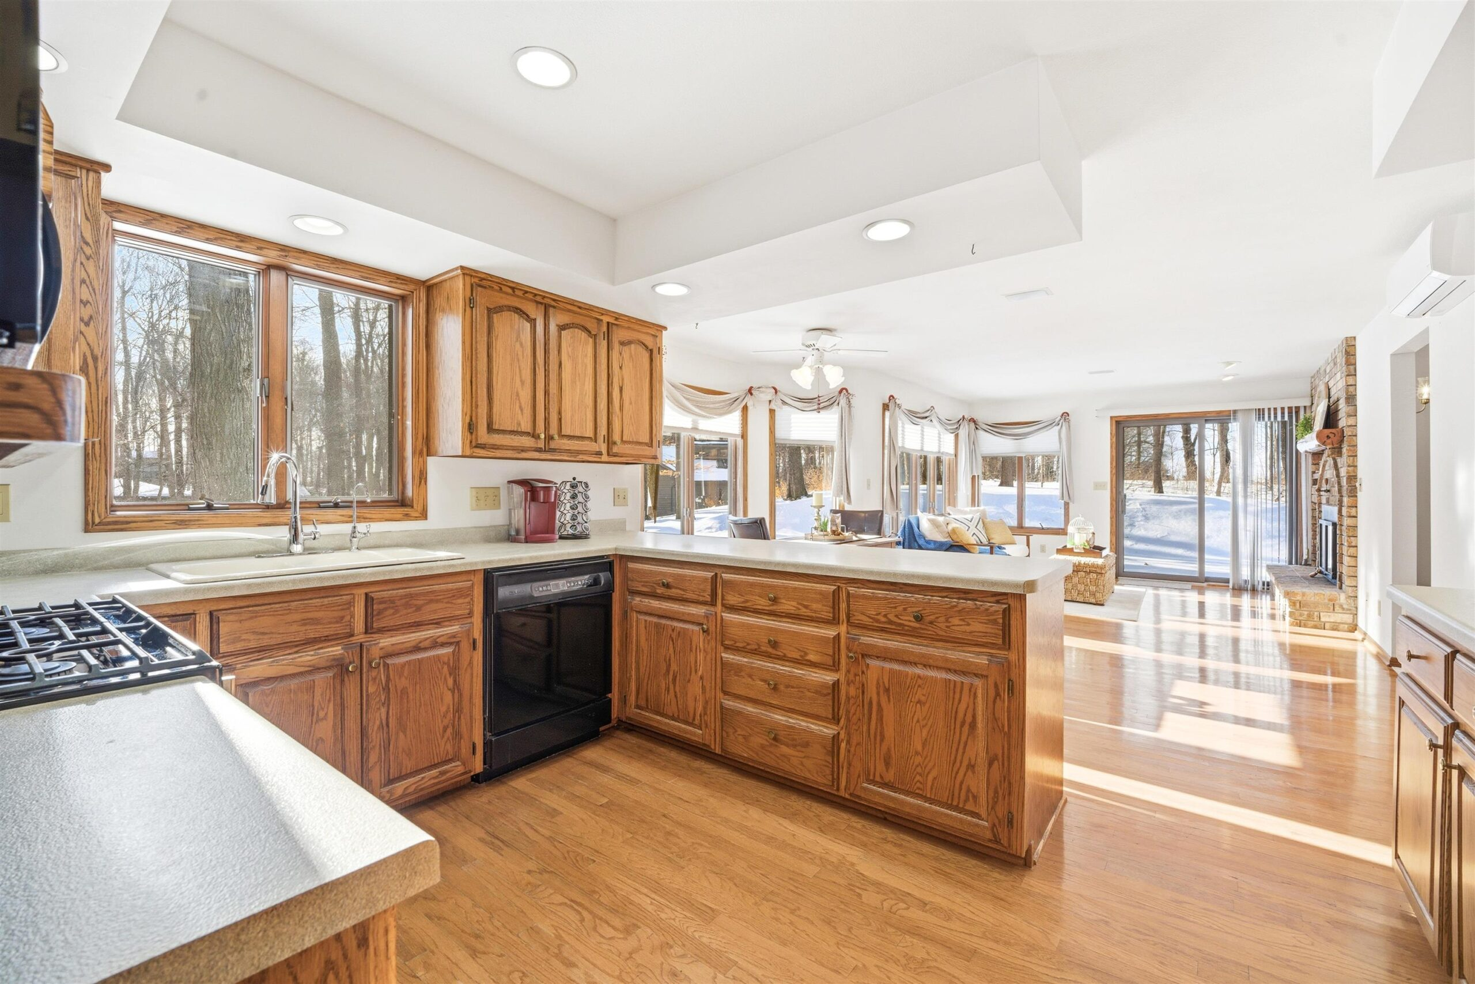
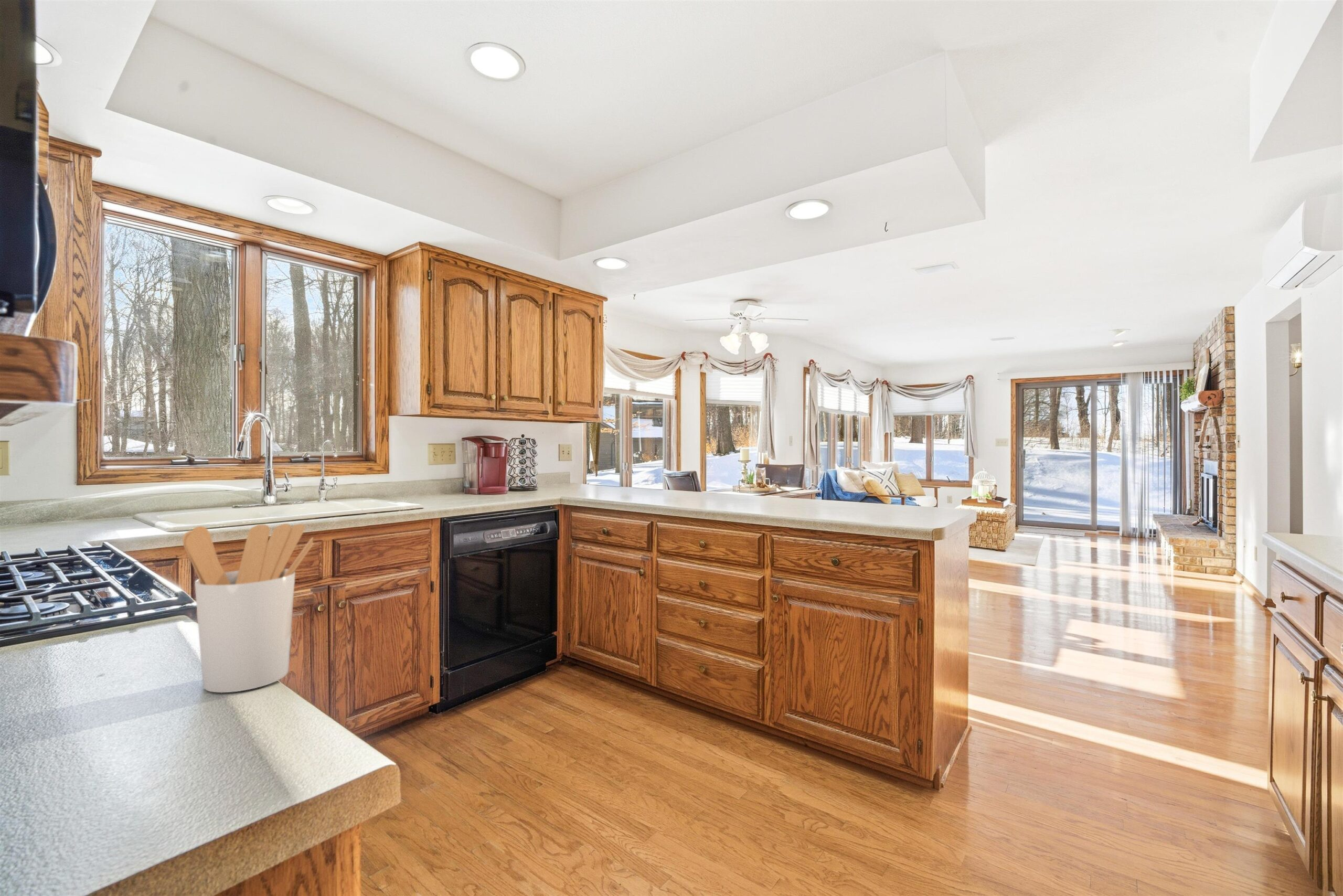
+ utensil holder [182,523,314,694]
